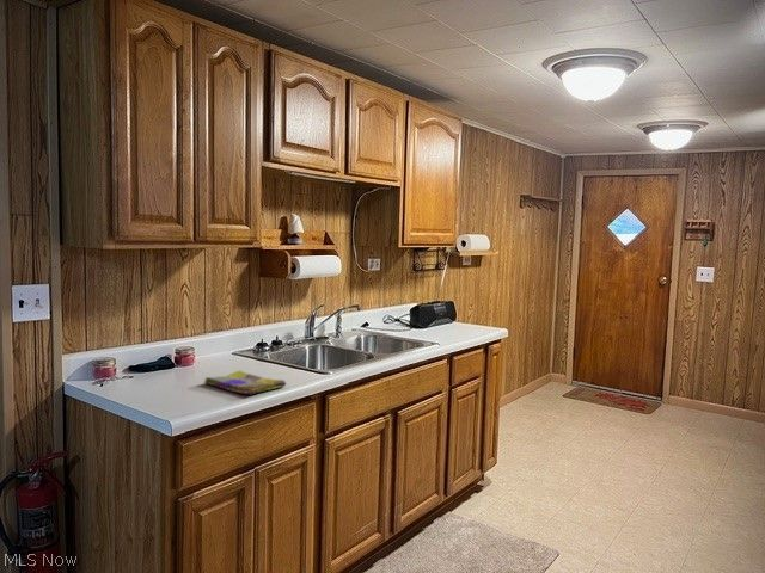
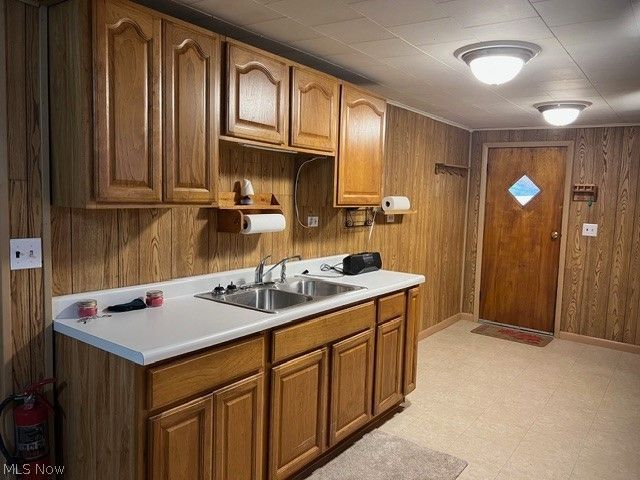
- dish towel [203,369,287,395]
